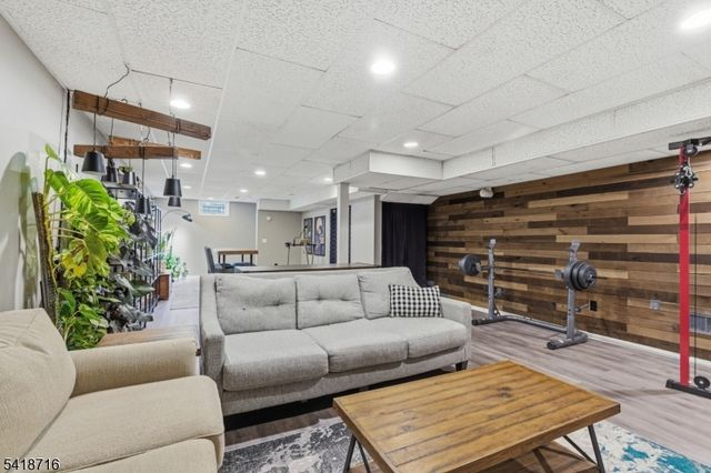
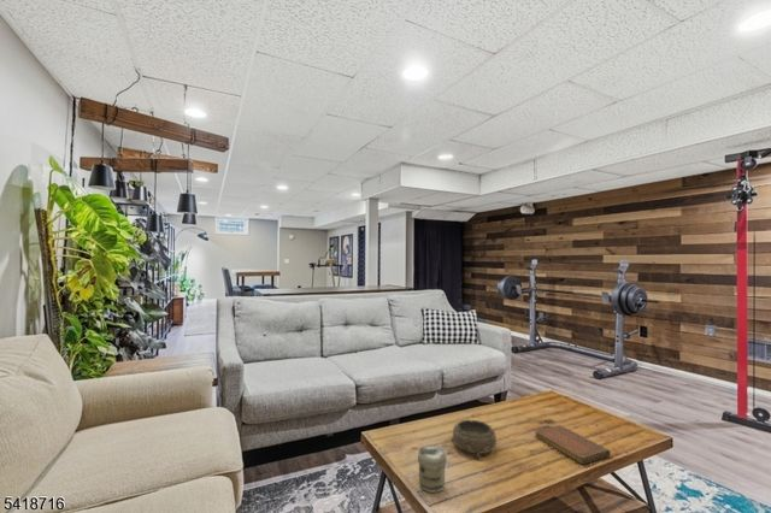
+ jar [417,444,448,494]
+ decorative bowl [451,419,498,460]
+ notebook [534,424,611,465]
